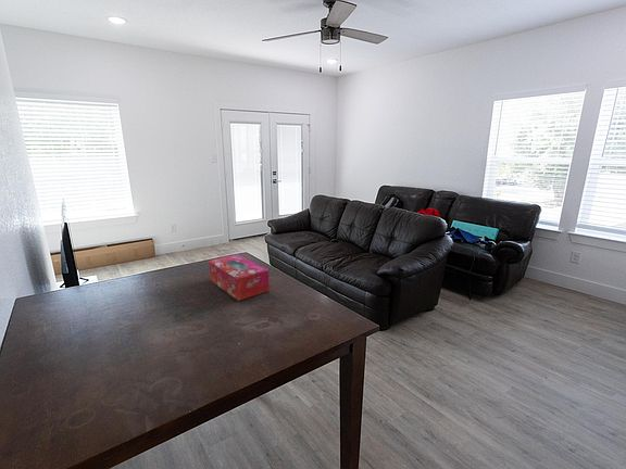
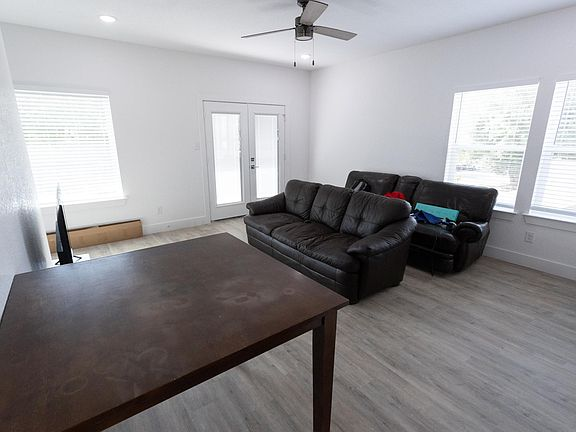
- tissue box [208,254,271,302]
